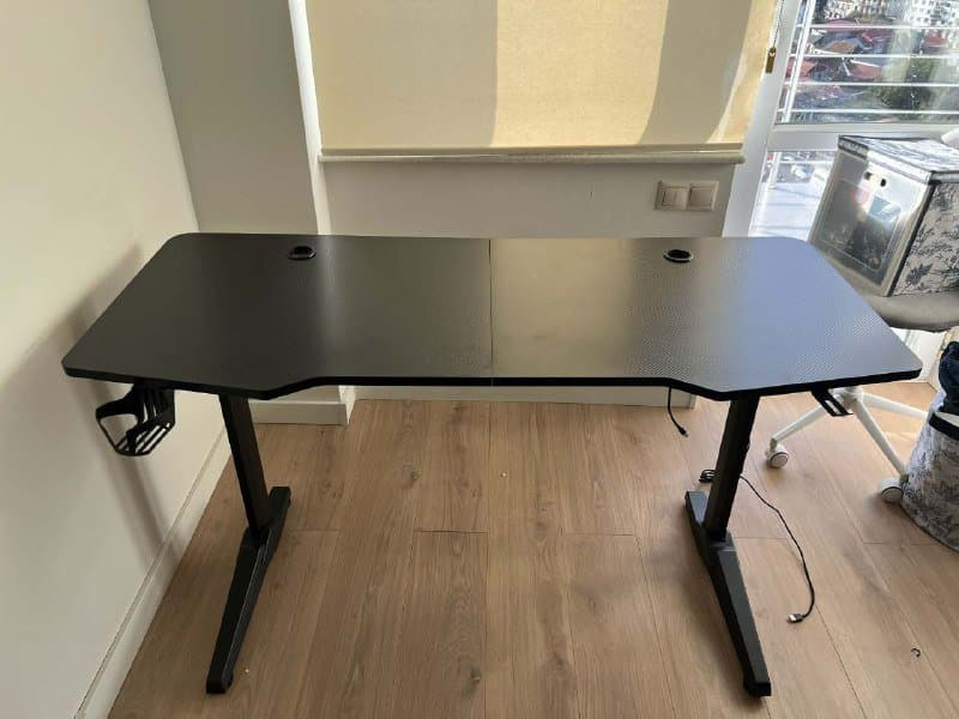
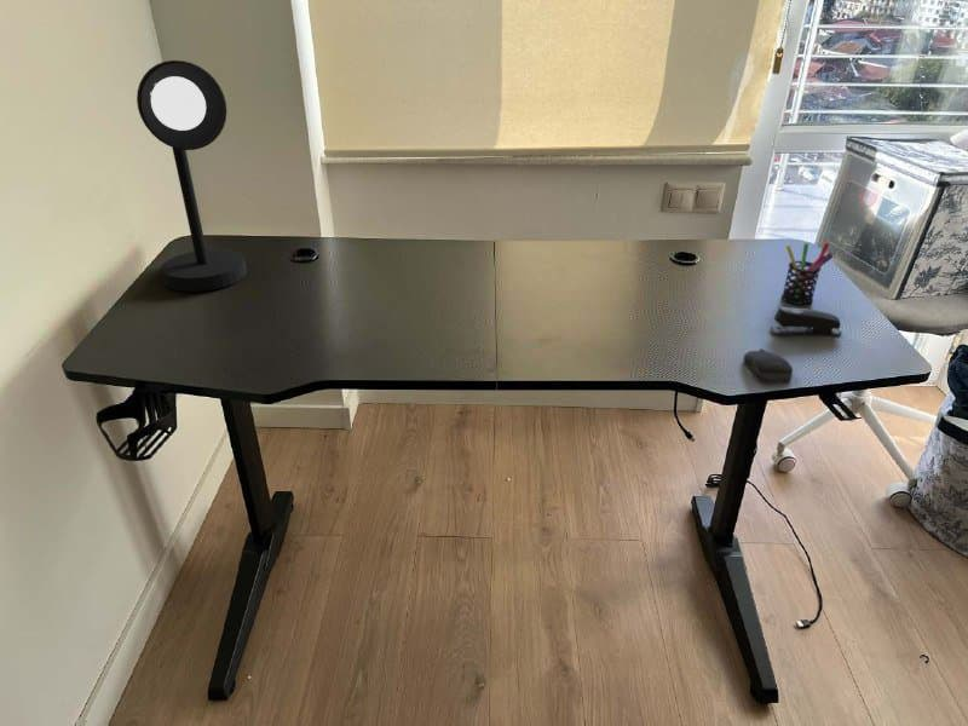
+ pen holder [780,241,834,306]
+ computer mouse [742,347,794,384]
+ stapler [770,306,842,336]
+ desk lamp [136,59,248,293]
